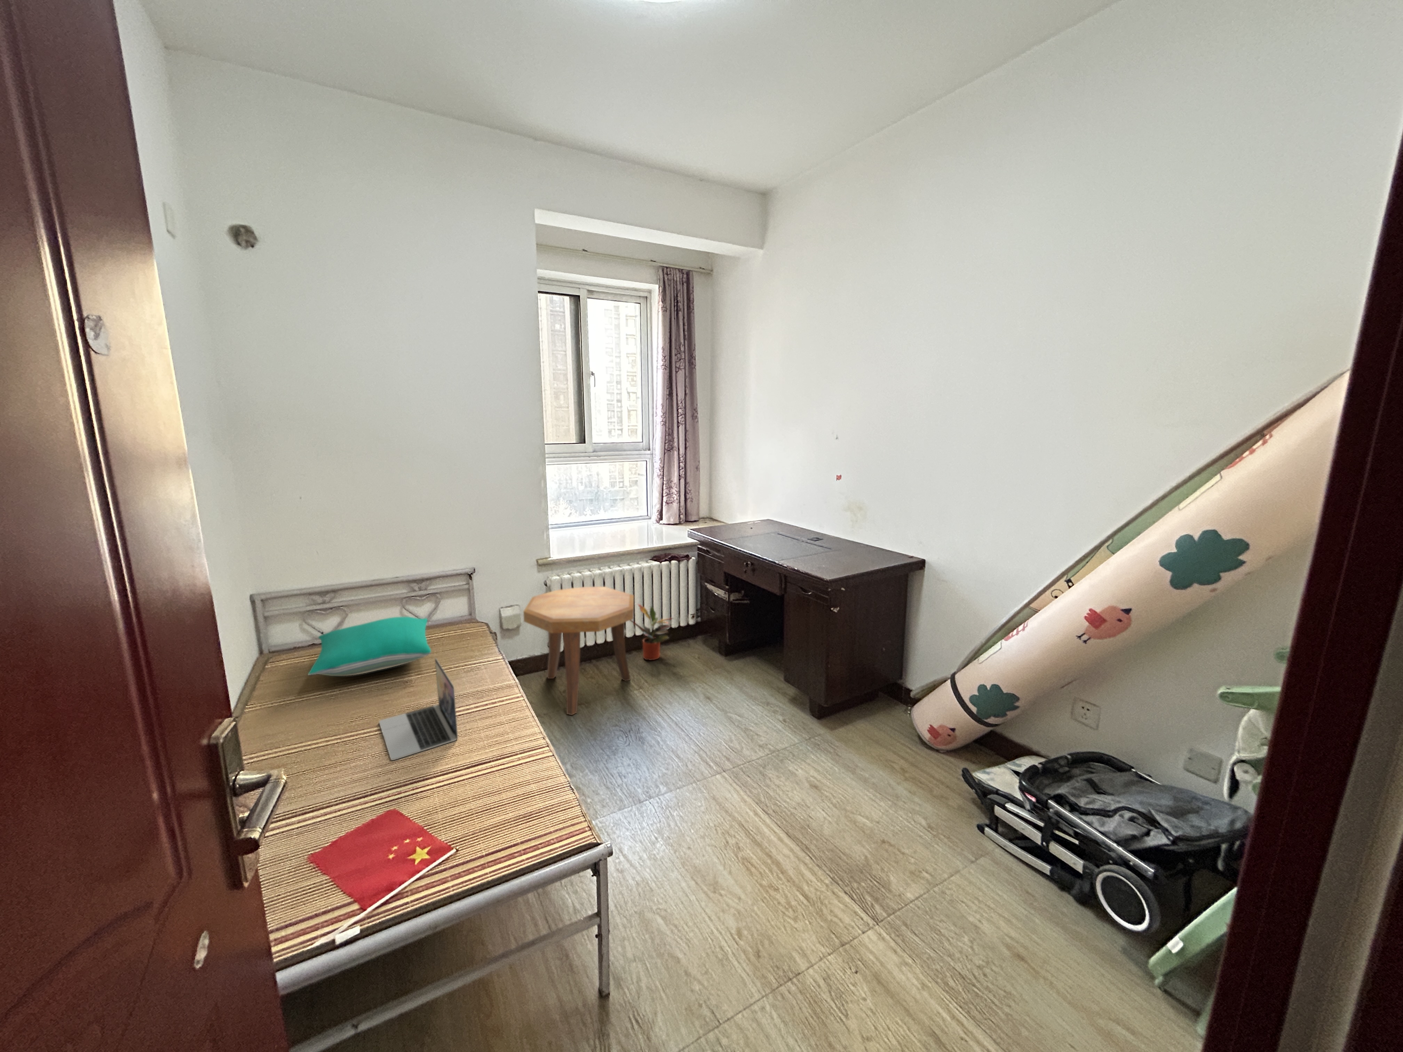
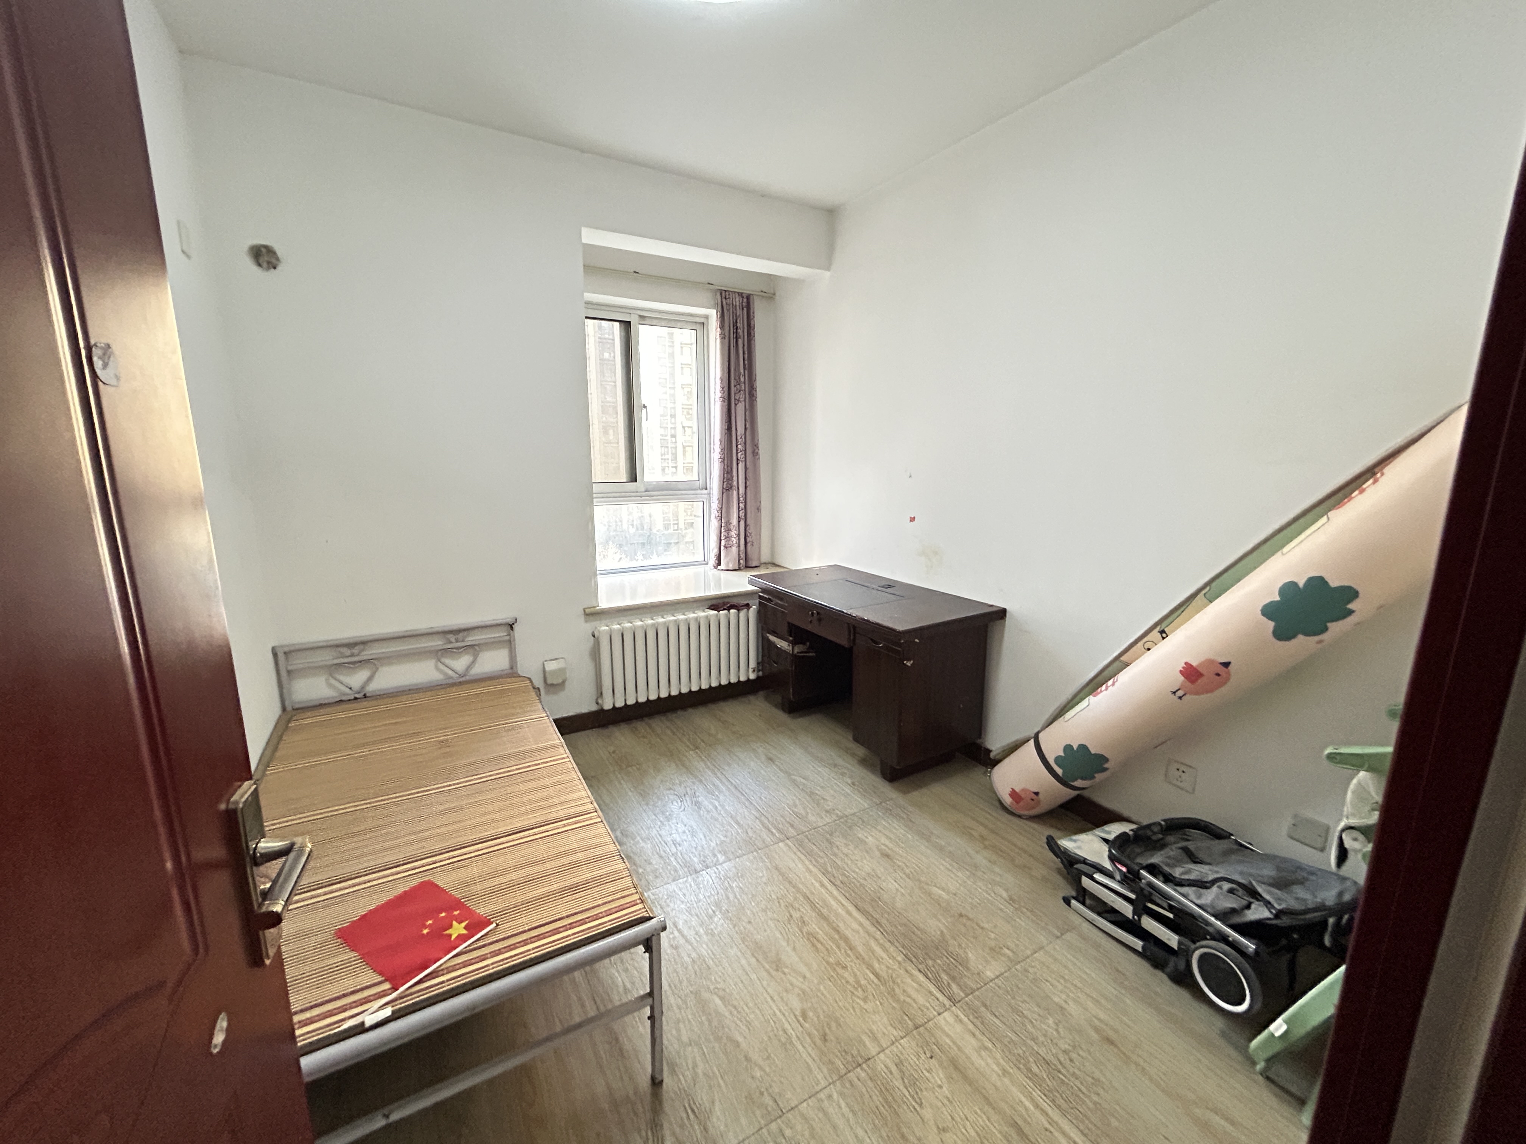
- side table [523,586,634,716]
- pillow [307,617,432,676]
- potted plant [630,603,674,661]
- laptop [379,658,458,760]
